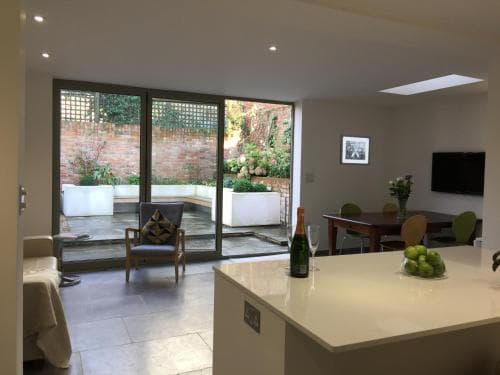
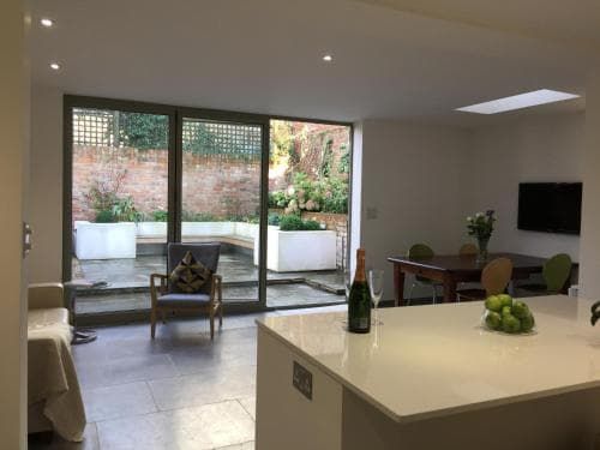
- wall art [339,134,372,166]
